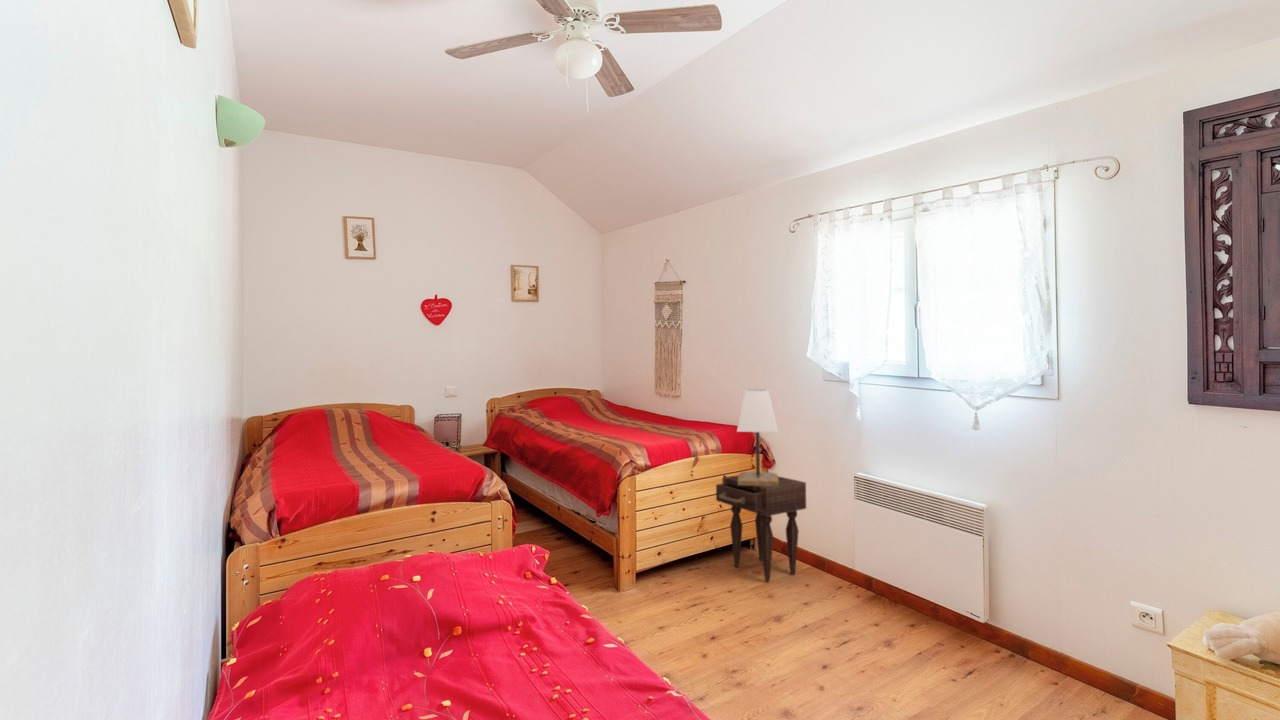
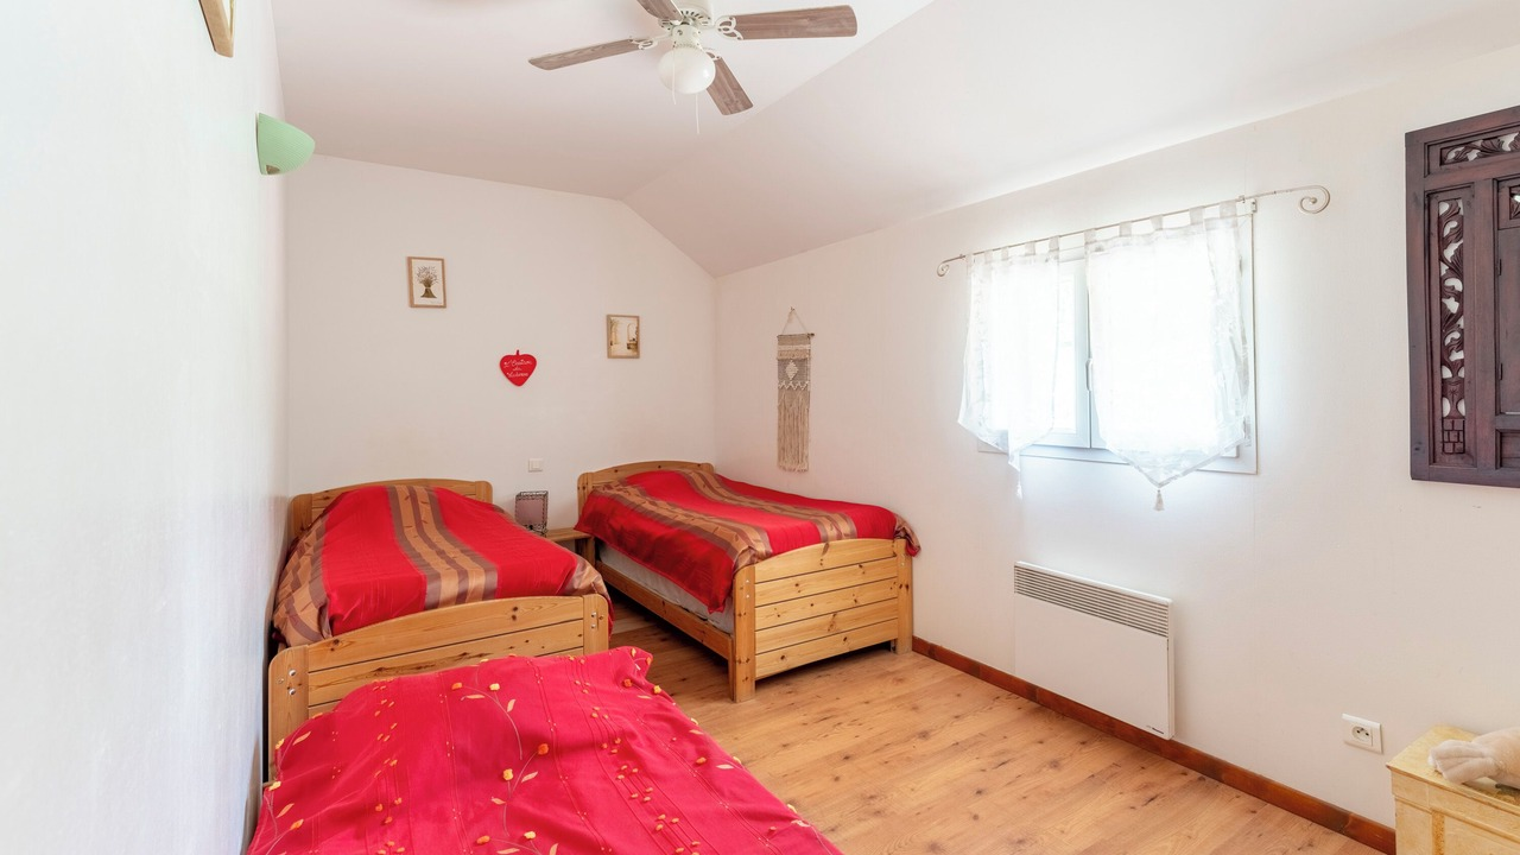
- lamp [736,389,779,486]
- nightstand [715,474,807,582]
